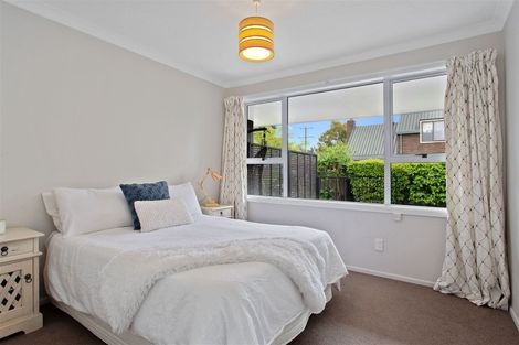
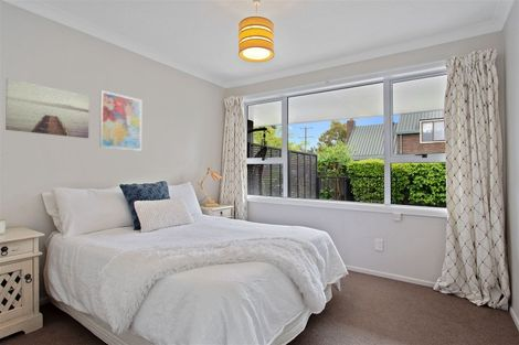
+ wall art [4,77,91,139]
+ wall art [98,89,142,151]
